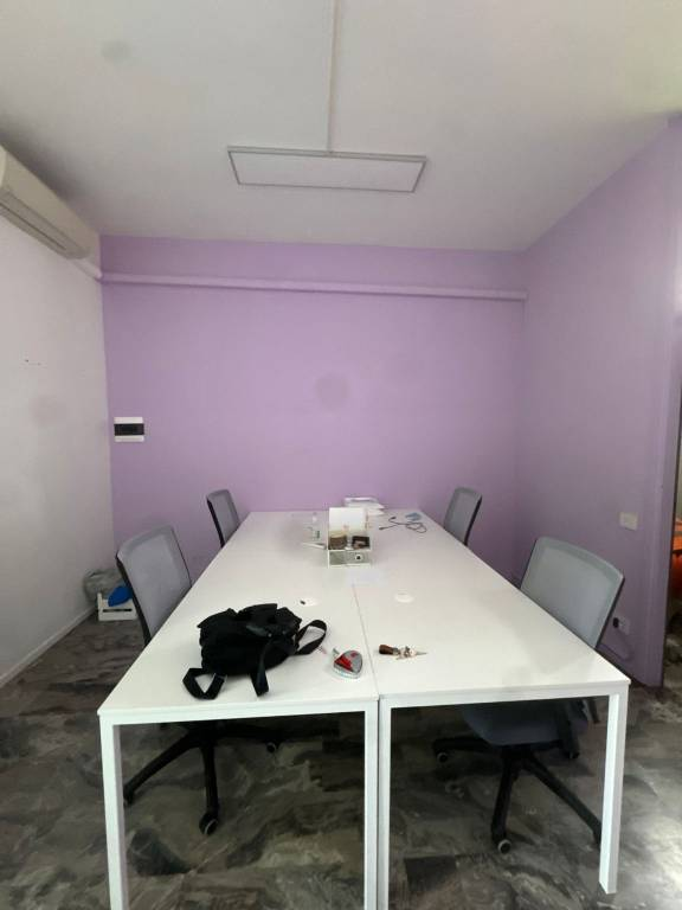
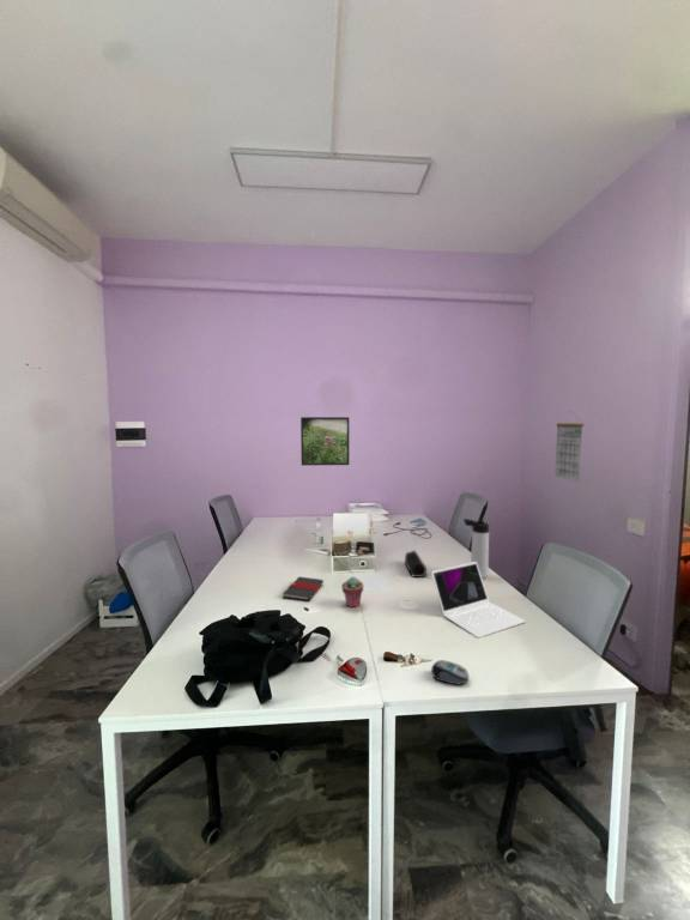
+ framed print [299,416,350,466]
+ thermos bottle [462,518,490,580]
+ pencil case [404,549,428,579]
+ laptop [430,561,526,640]
+ potted succulent [340,575,364,609]
+ computer mouse [430,659,470,685]
+ book [282,575,325,603]
+ calendar [553,408,586,483]
